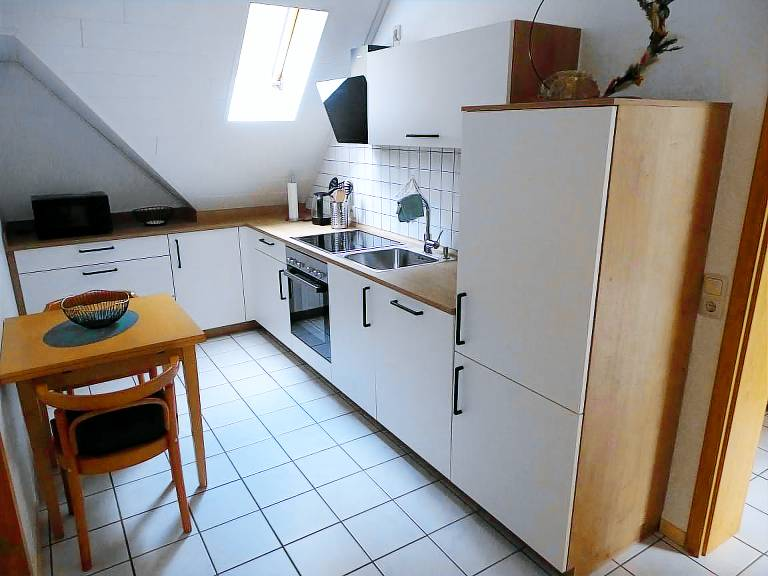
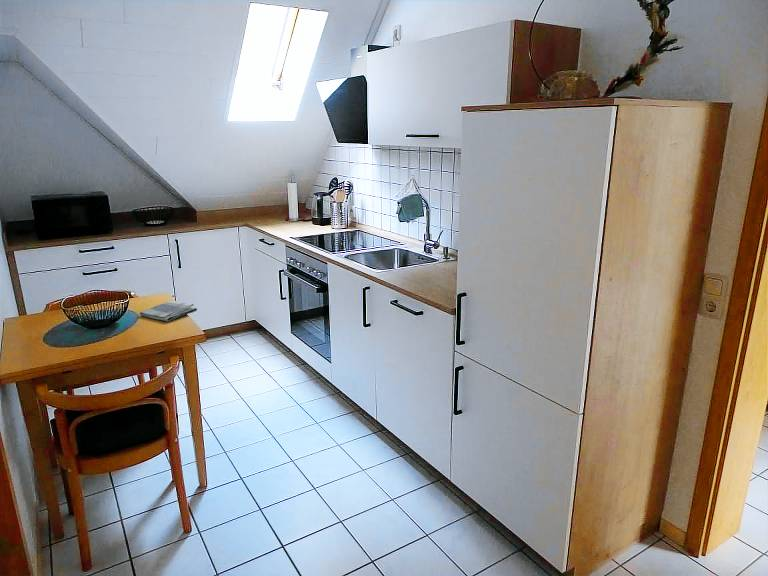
+ dish towel [139,300,198,322]
